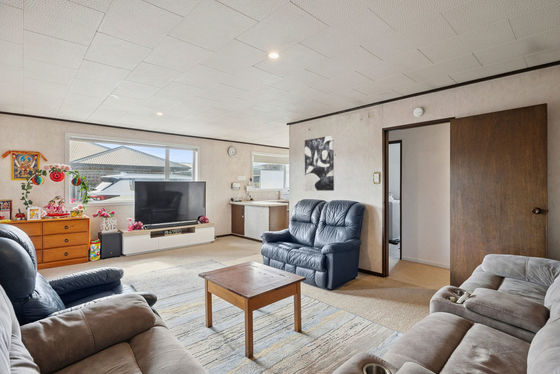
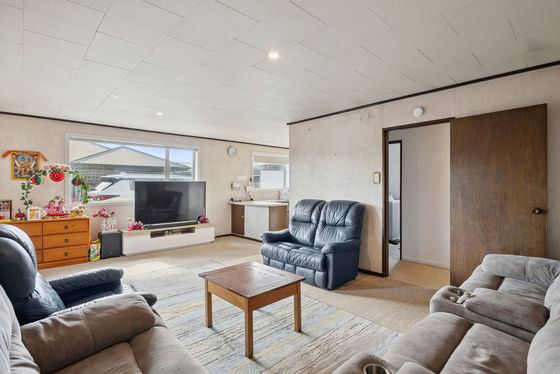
- wall art [304,135,335,192]
